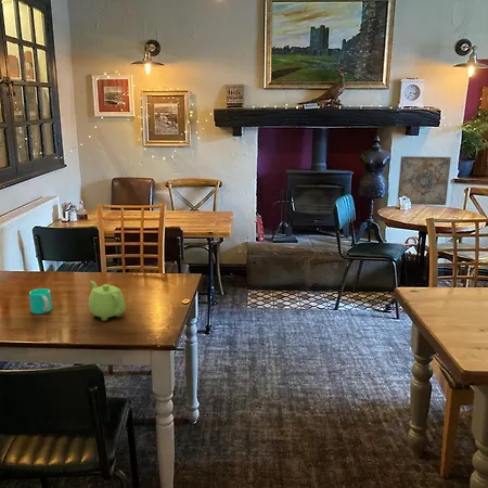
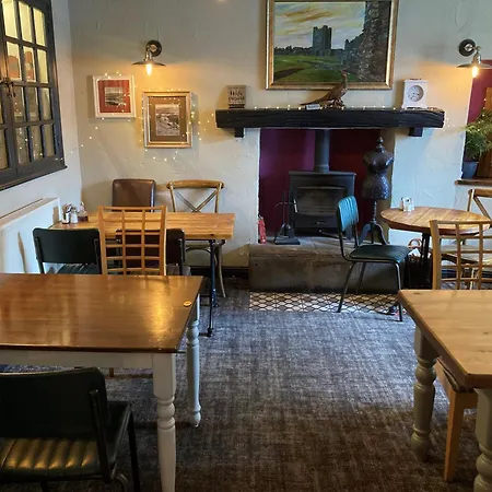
- cup [28,287,53,314]
- teapot [88,280,127,322]
- wall art [396,155,452,206]
